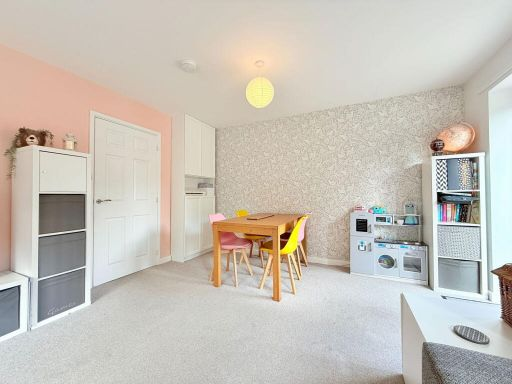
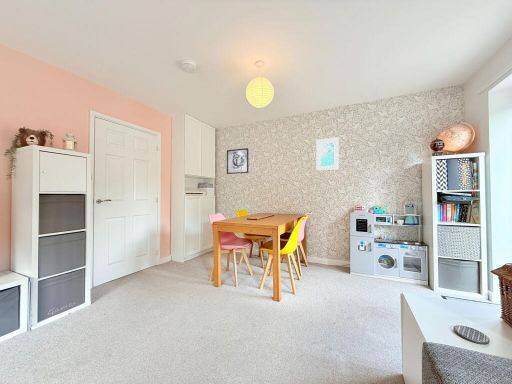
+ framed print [315,136,340,171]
+ wall art [226,147,249,175]
